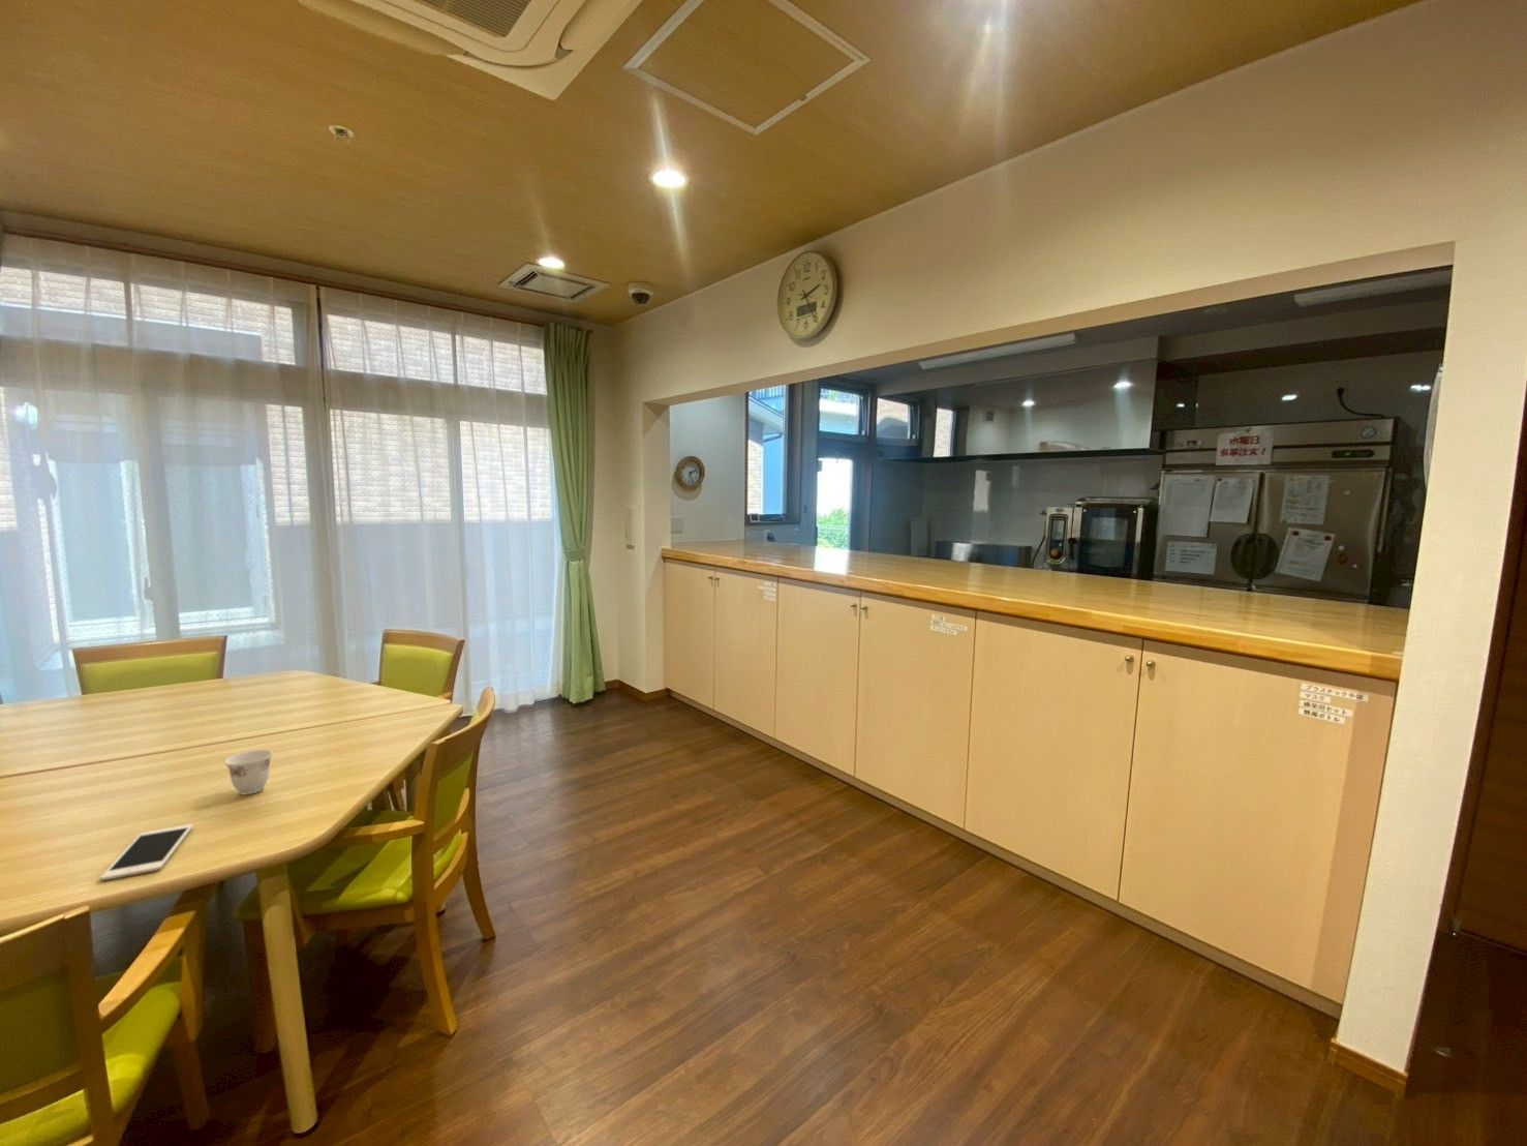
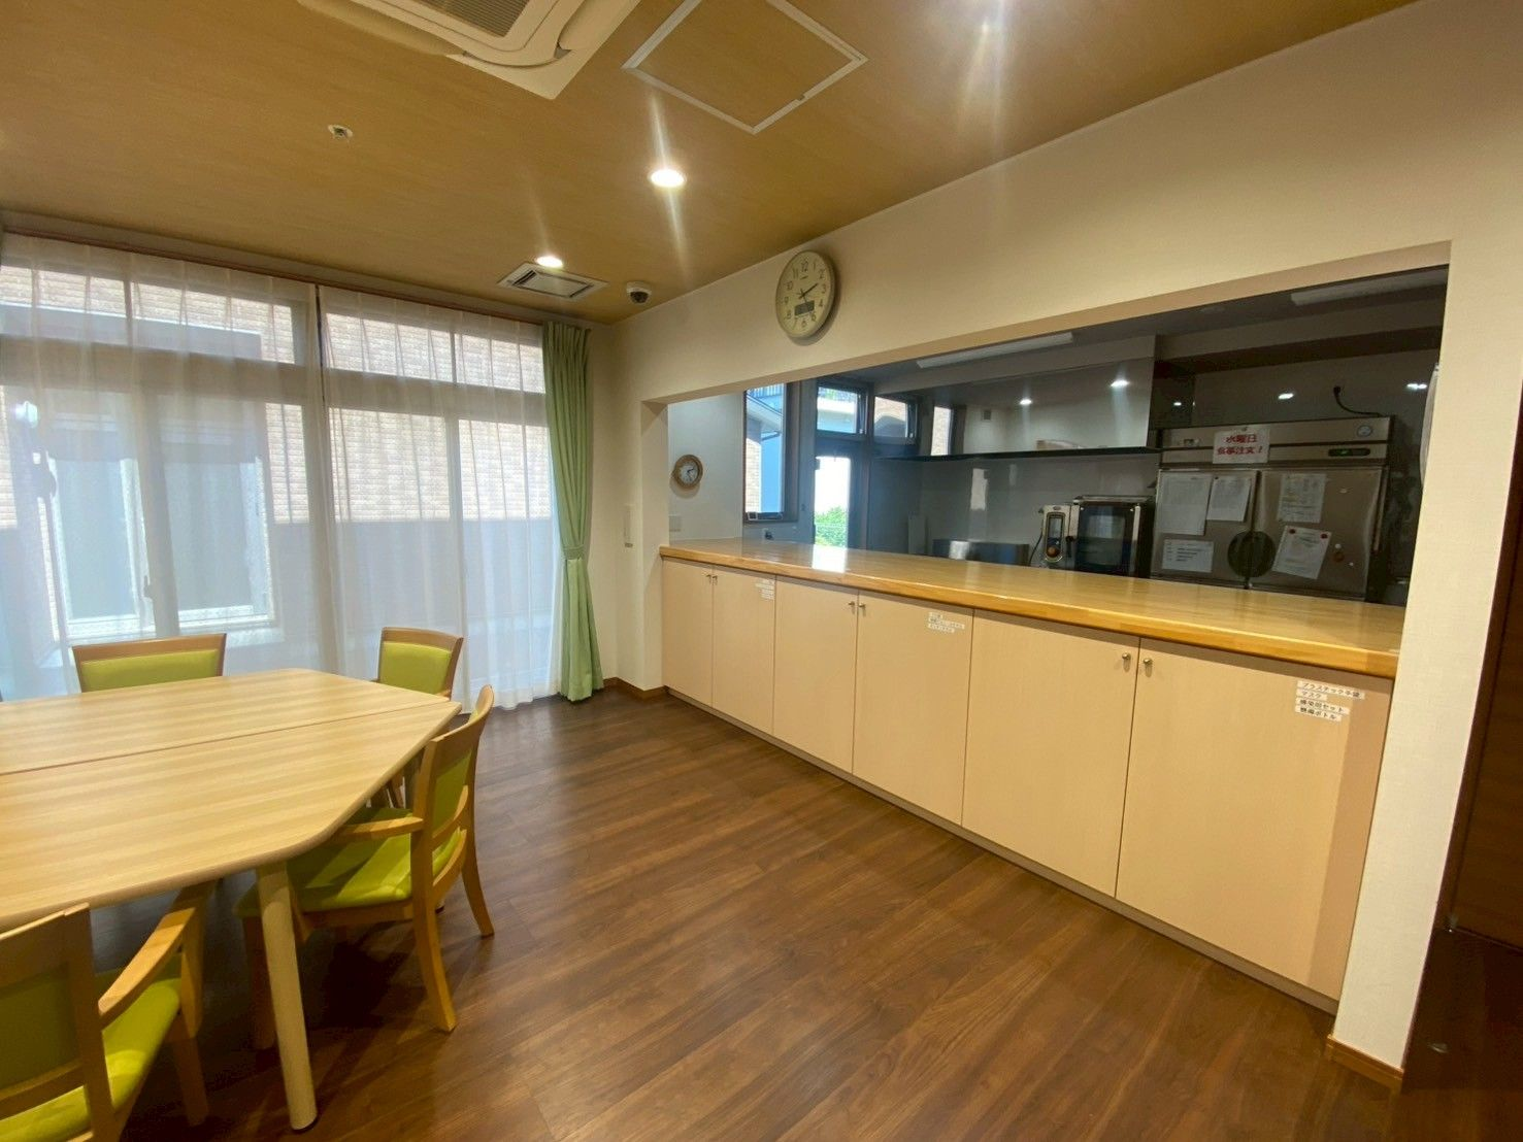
- cell phone [99,823,195,881]
- teacup [224,748,274,796]
